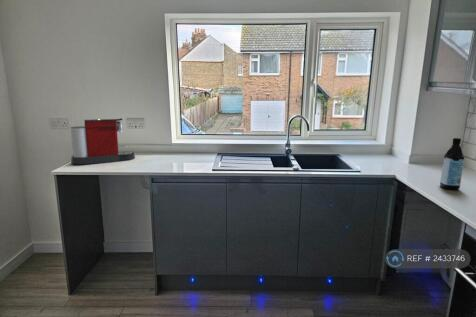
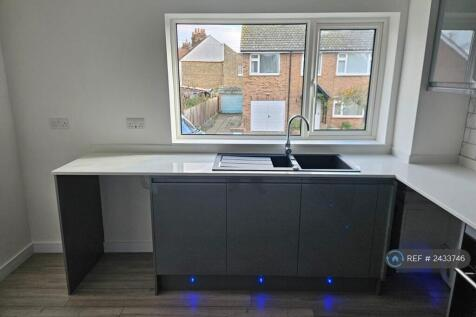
- coffee maker [70,117,136,165]
- water bottle [439,137,465,191]
